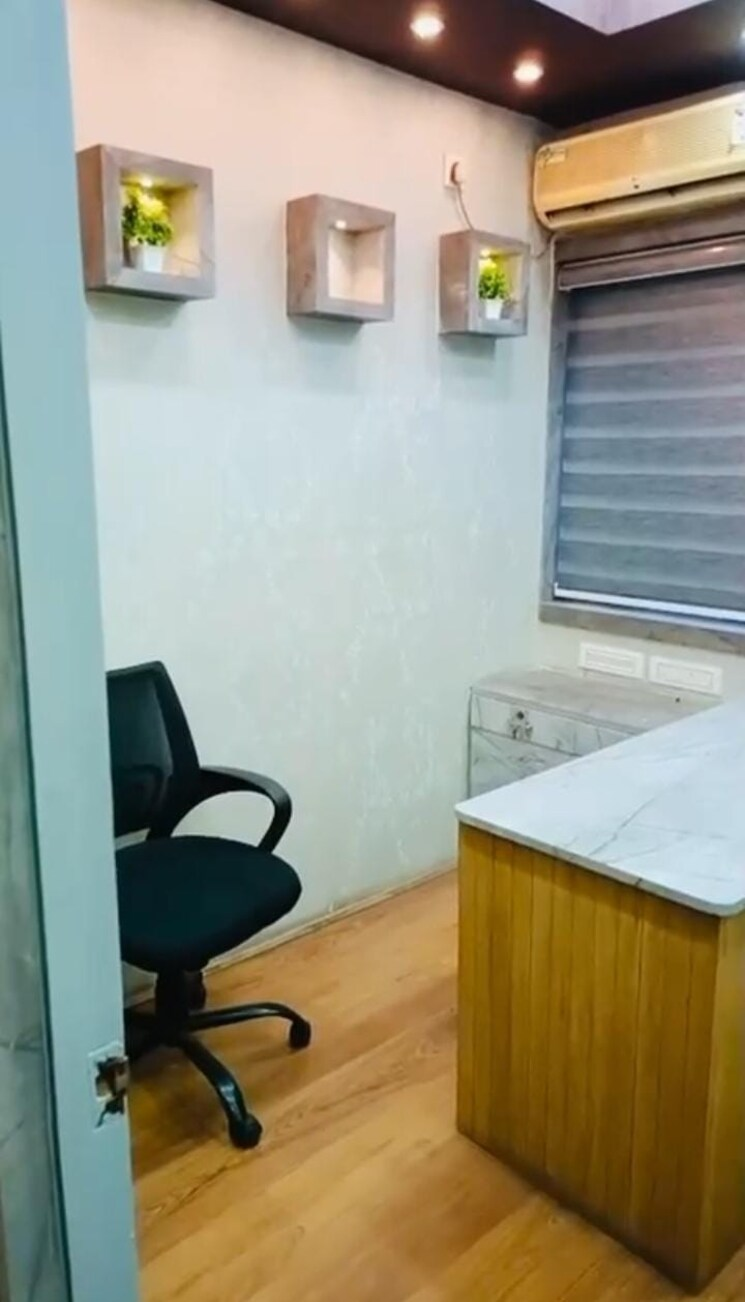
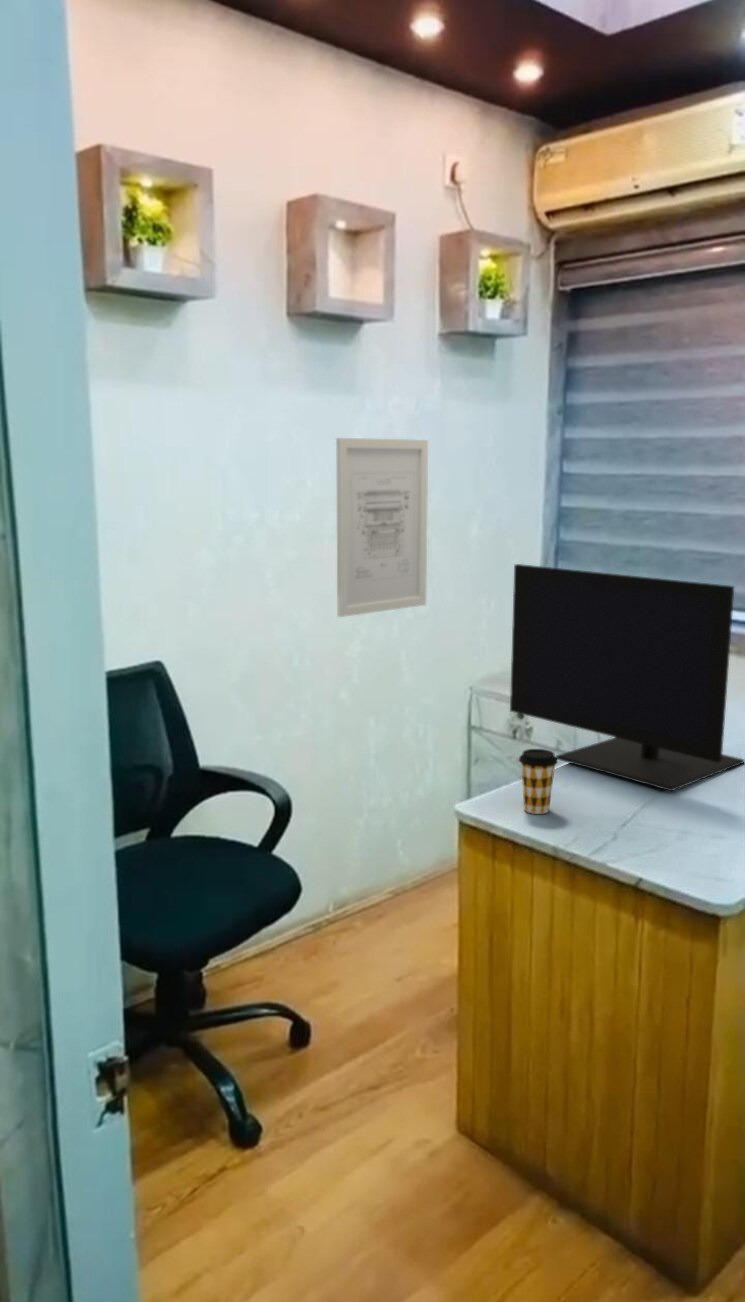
+ monitor [509,563,745,792]
+ wall art [335,437,429,618]
+ coffee cup [518,748,559,815]
